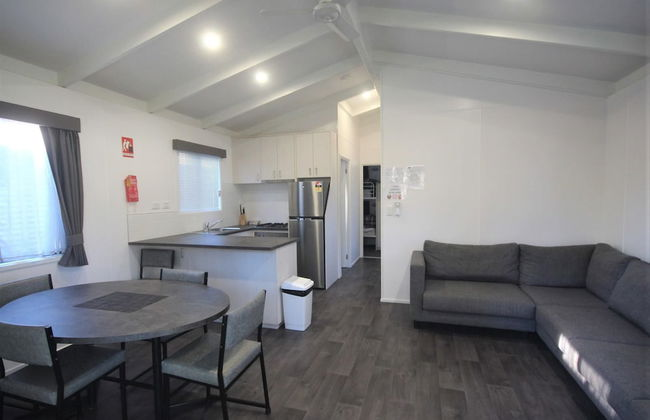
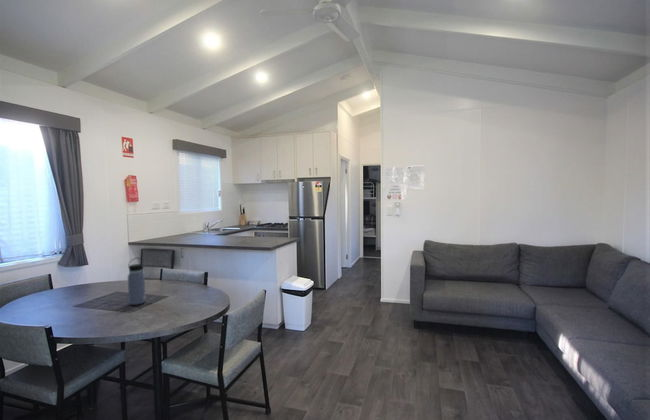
+ water bottle [127,257,146,306]
